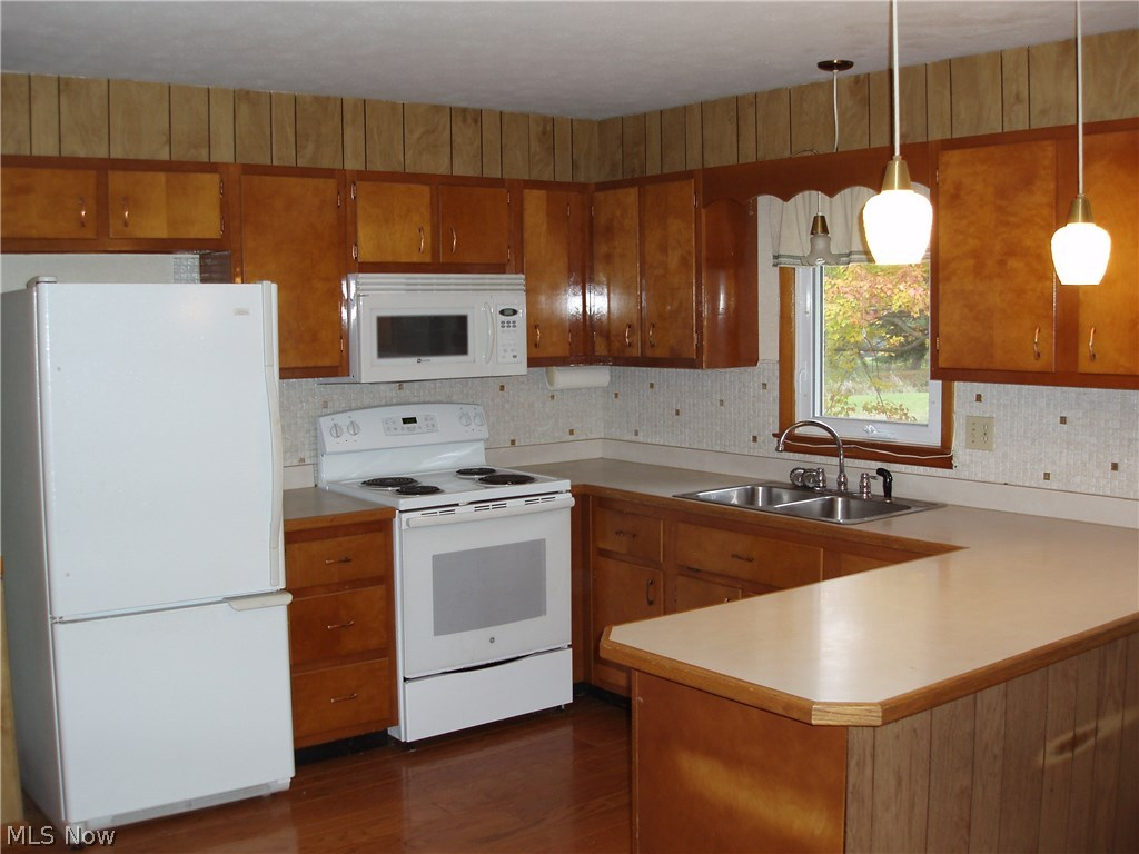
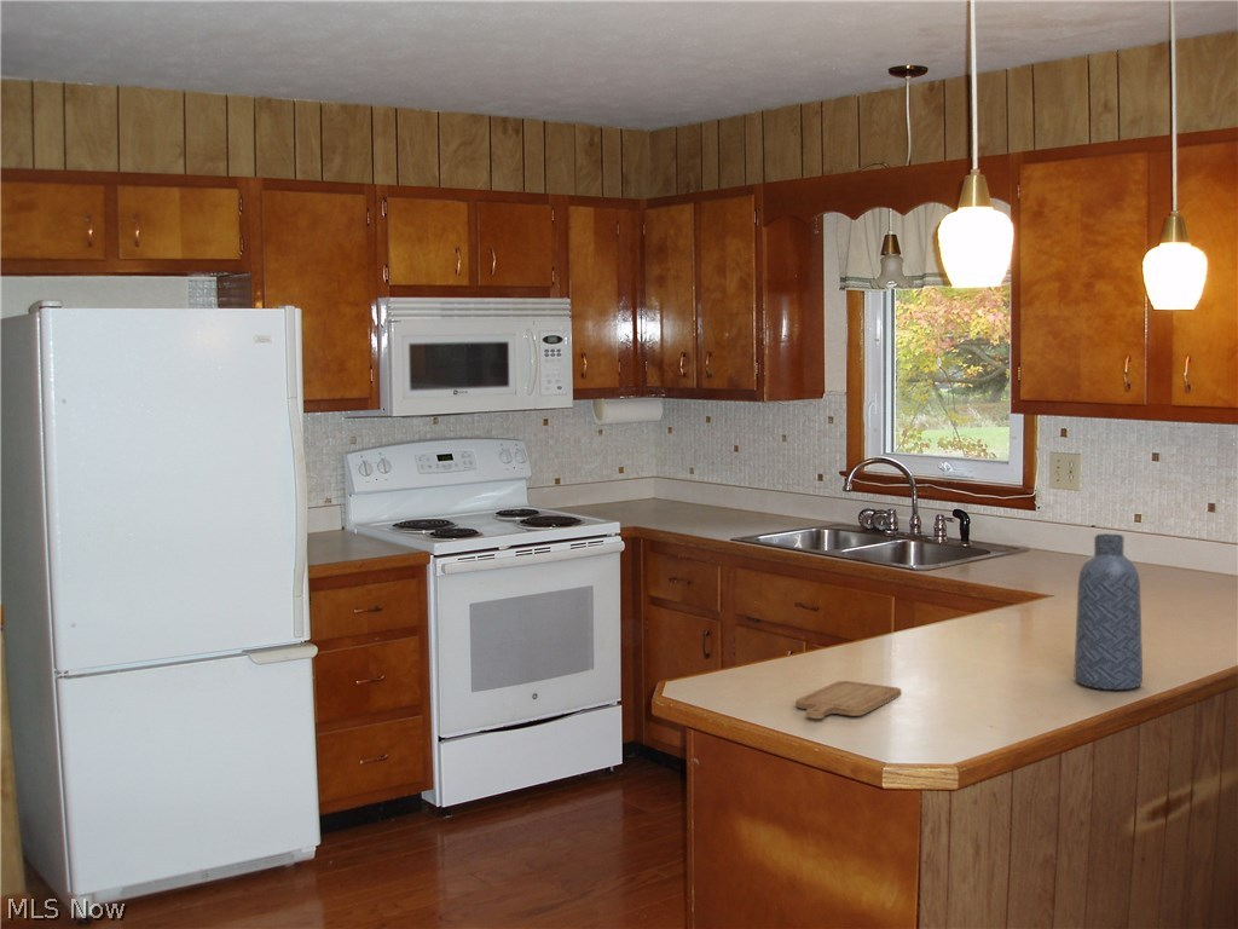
+ chopping board [794,680,902,720]
+ vase [1074,532,1144,691]
